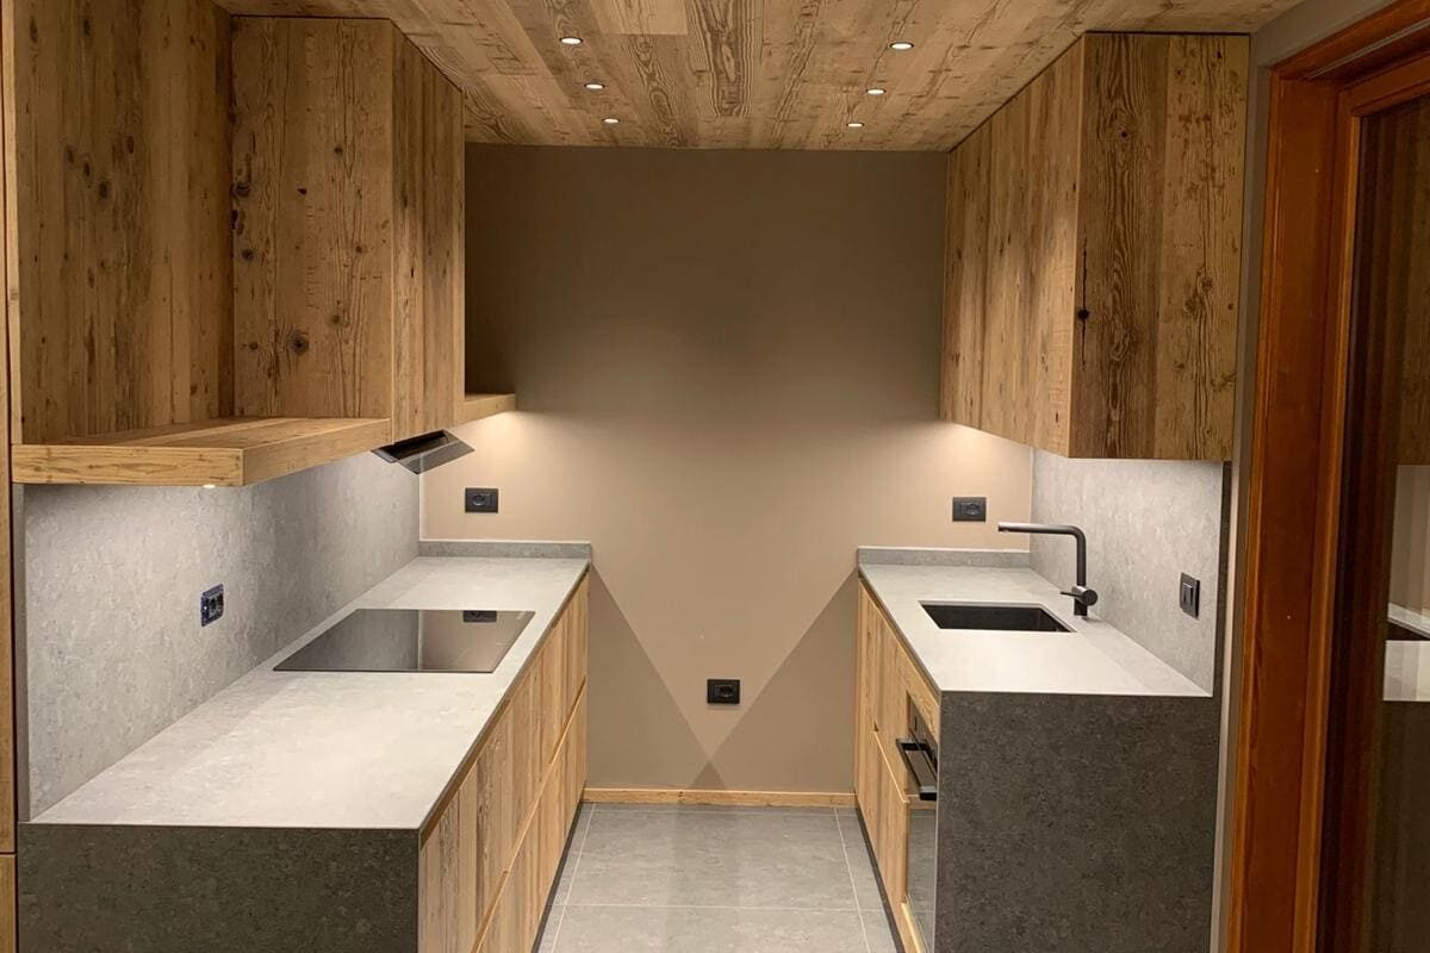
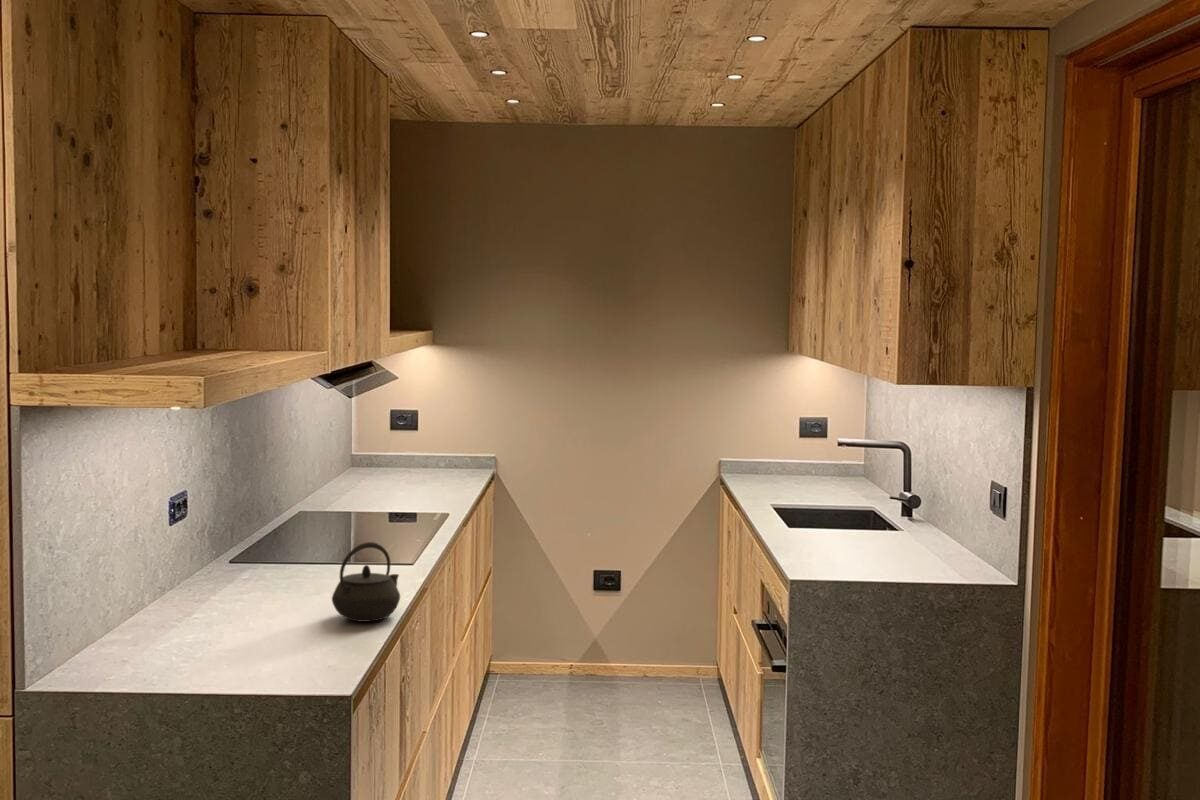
+ kettle [331,541,401,623]
